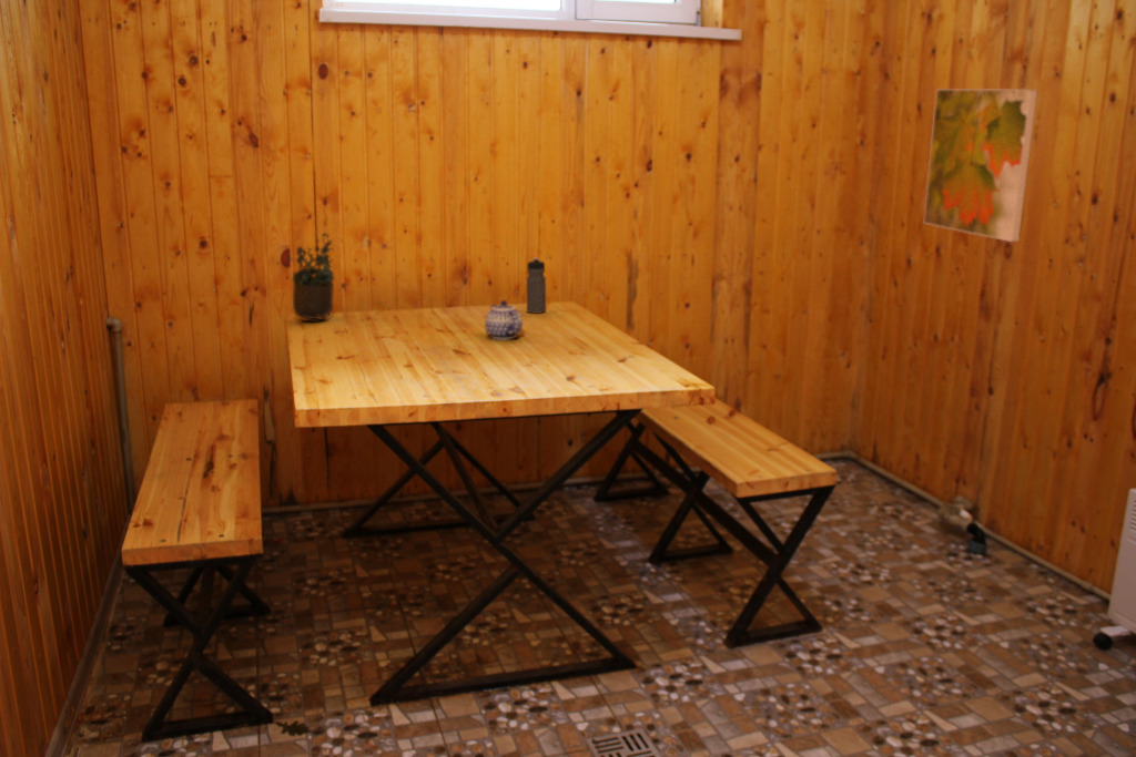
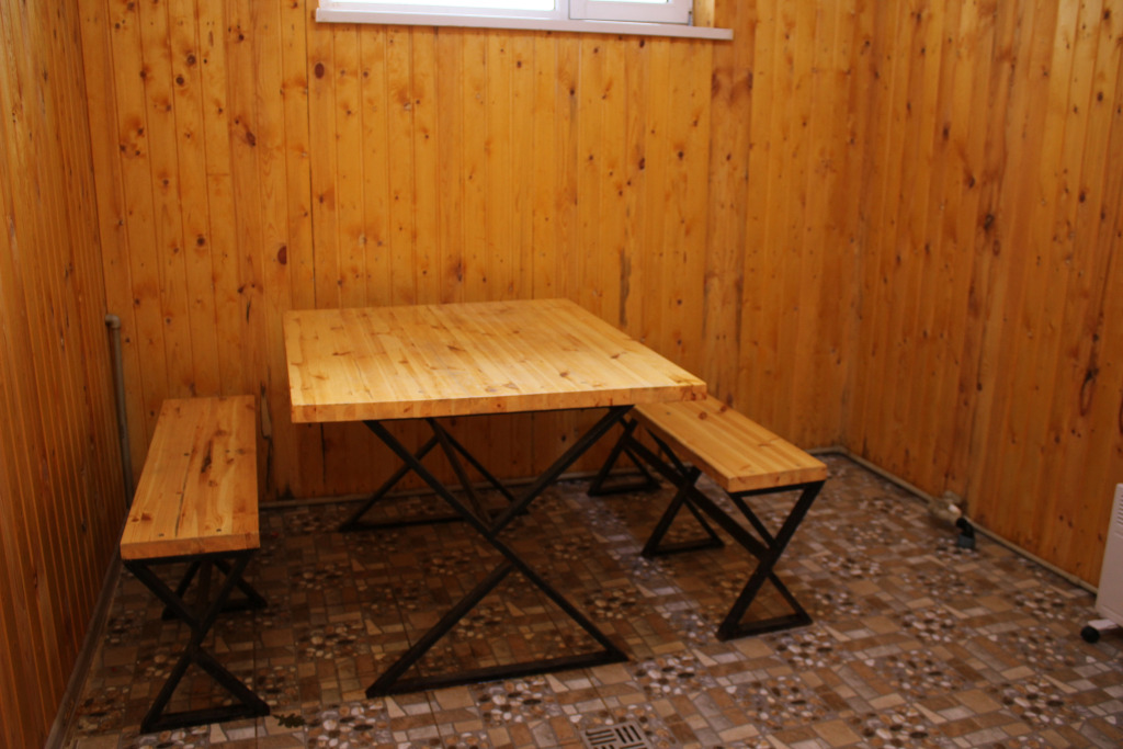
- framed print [922,88,1039,243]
- water bottle [526,257,547,315]
- potted plant [286,217,344,323]
- teapot [484,299,524,340]
